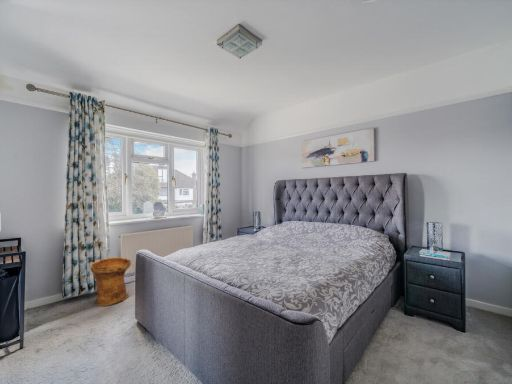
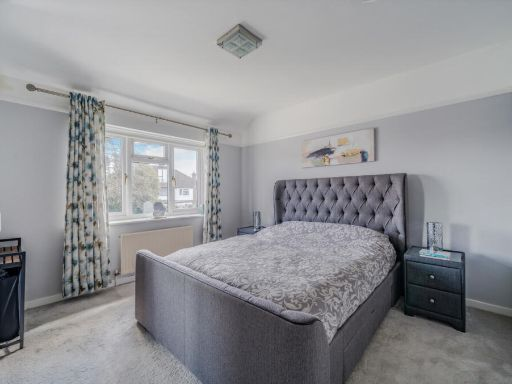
- woven basket [89,256,132,308]
